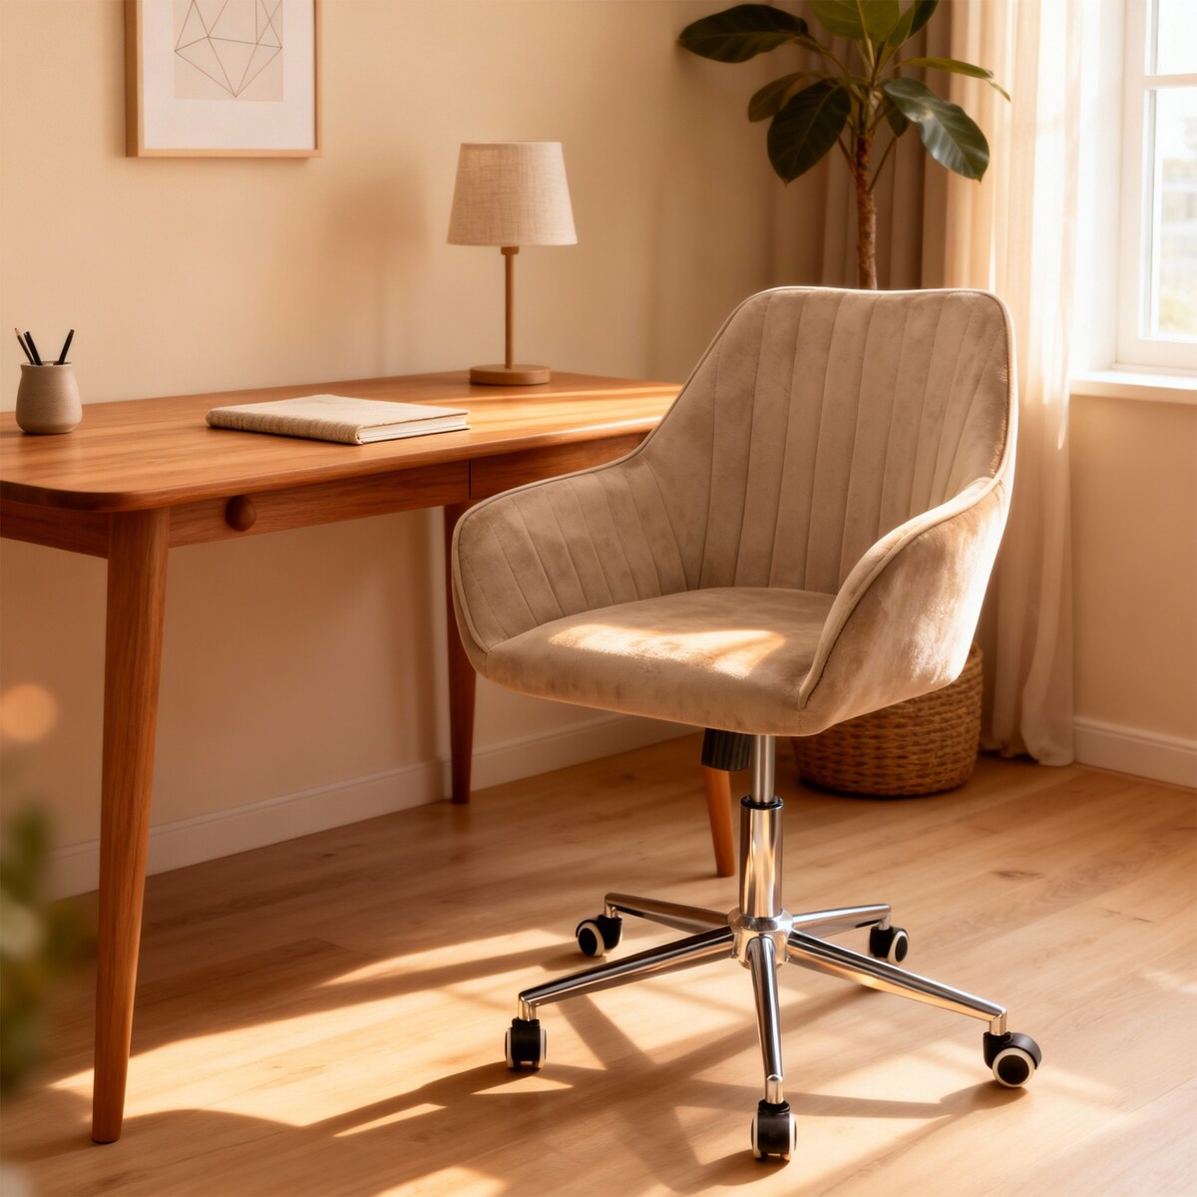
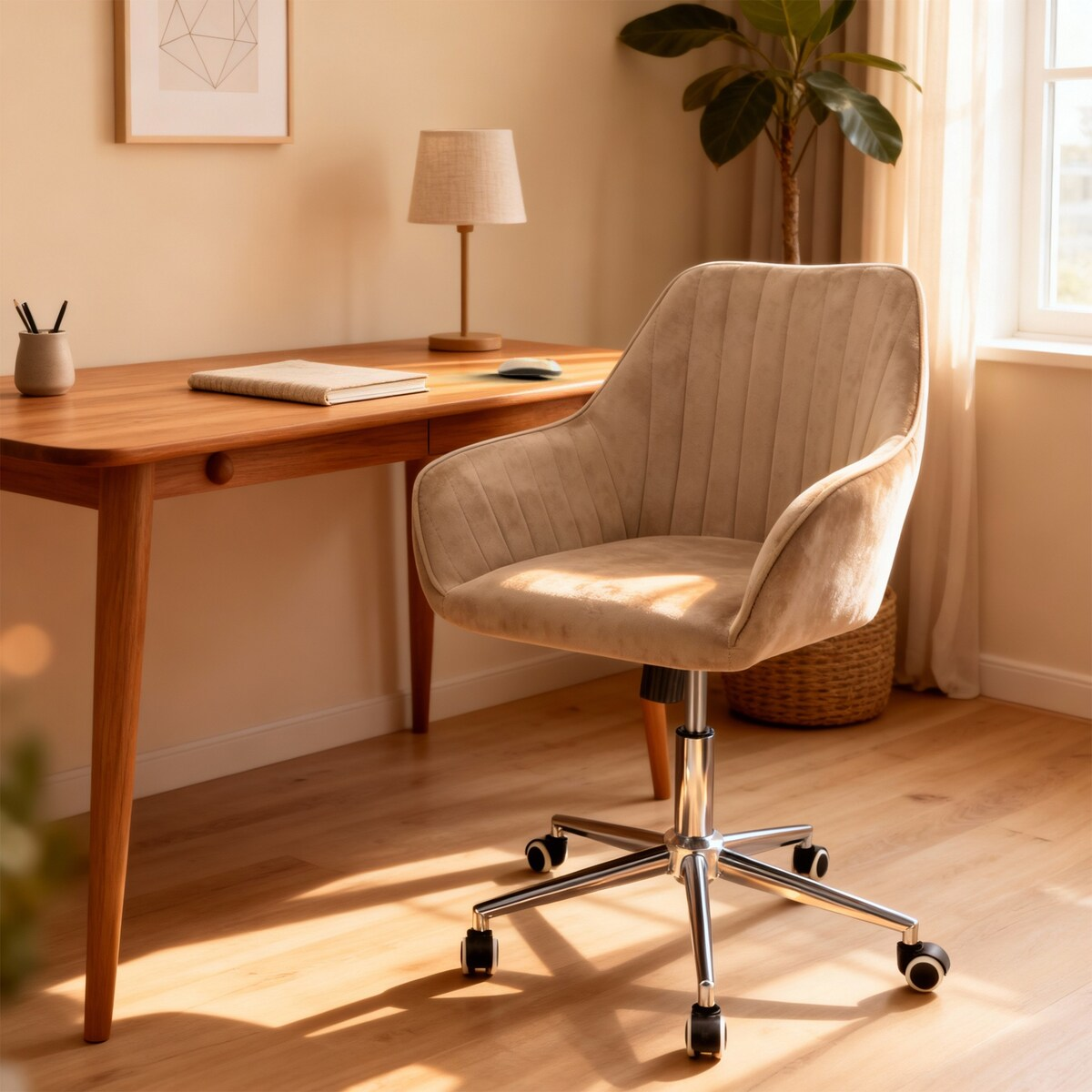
+ computer mouse [495,357,563,378]
